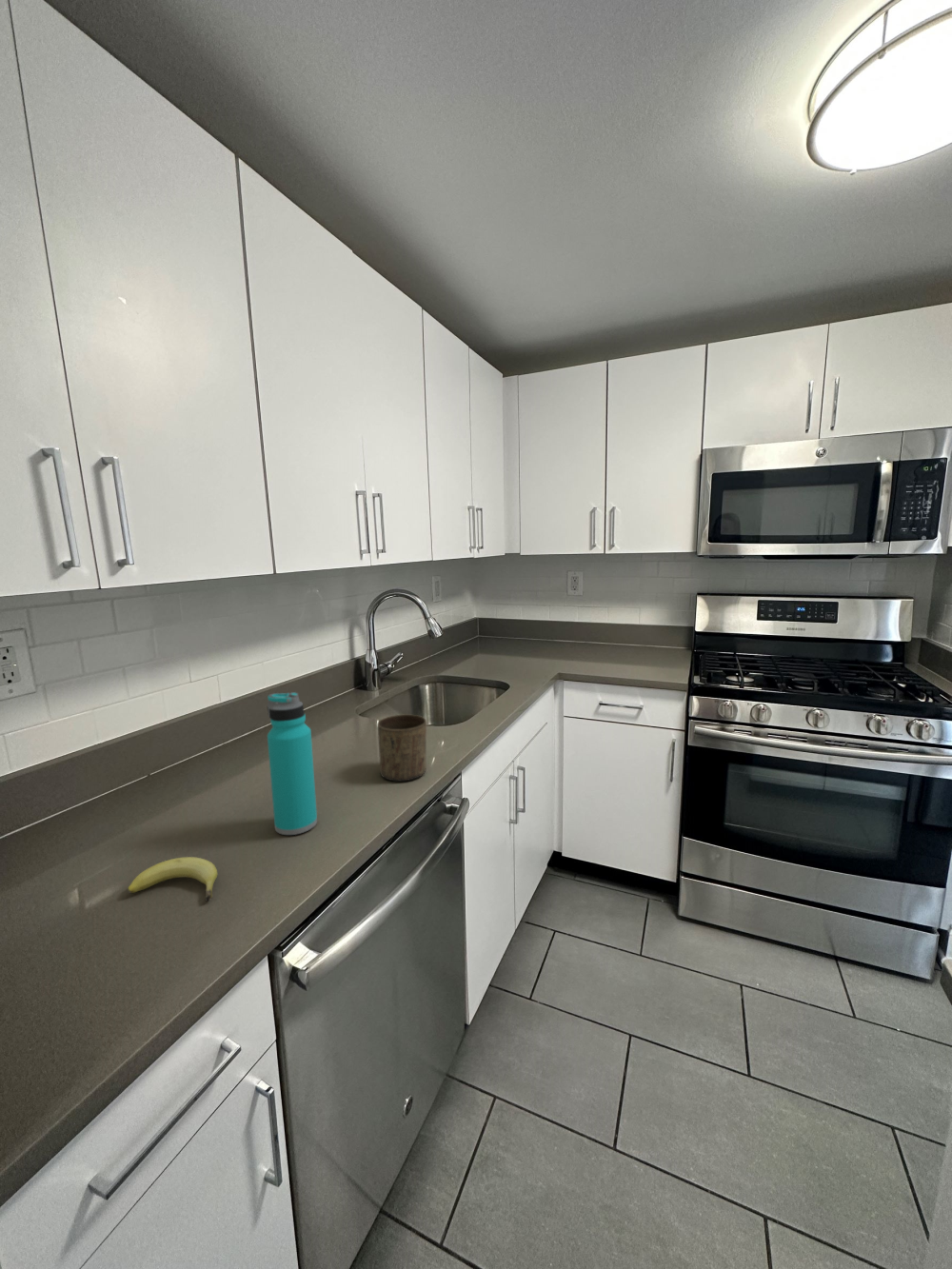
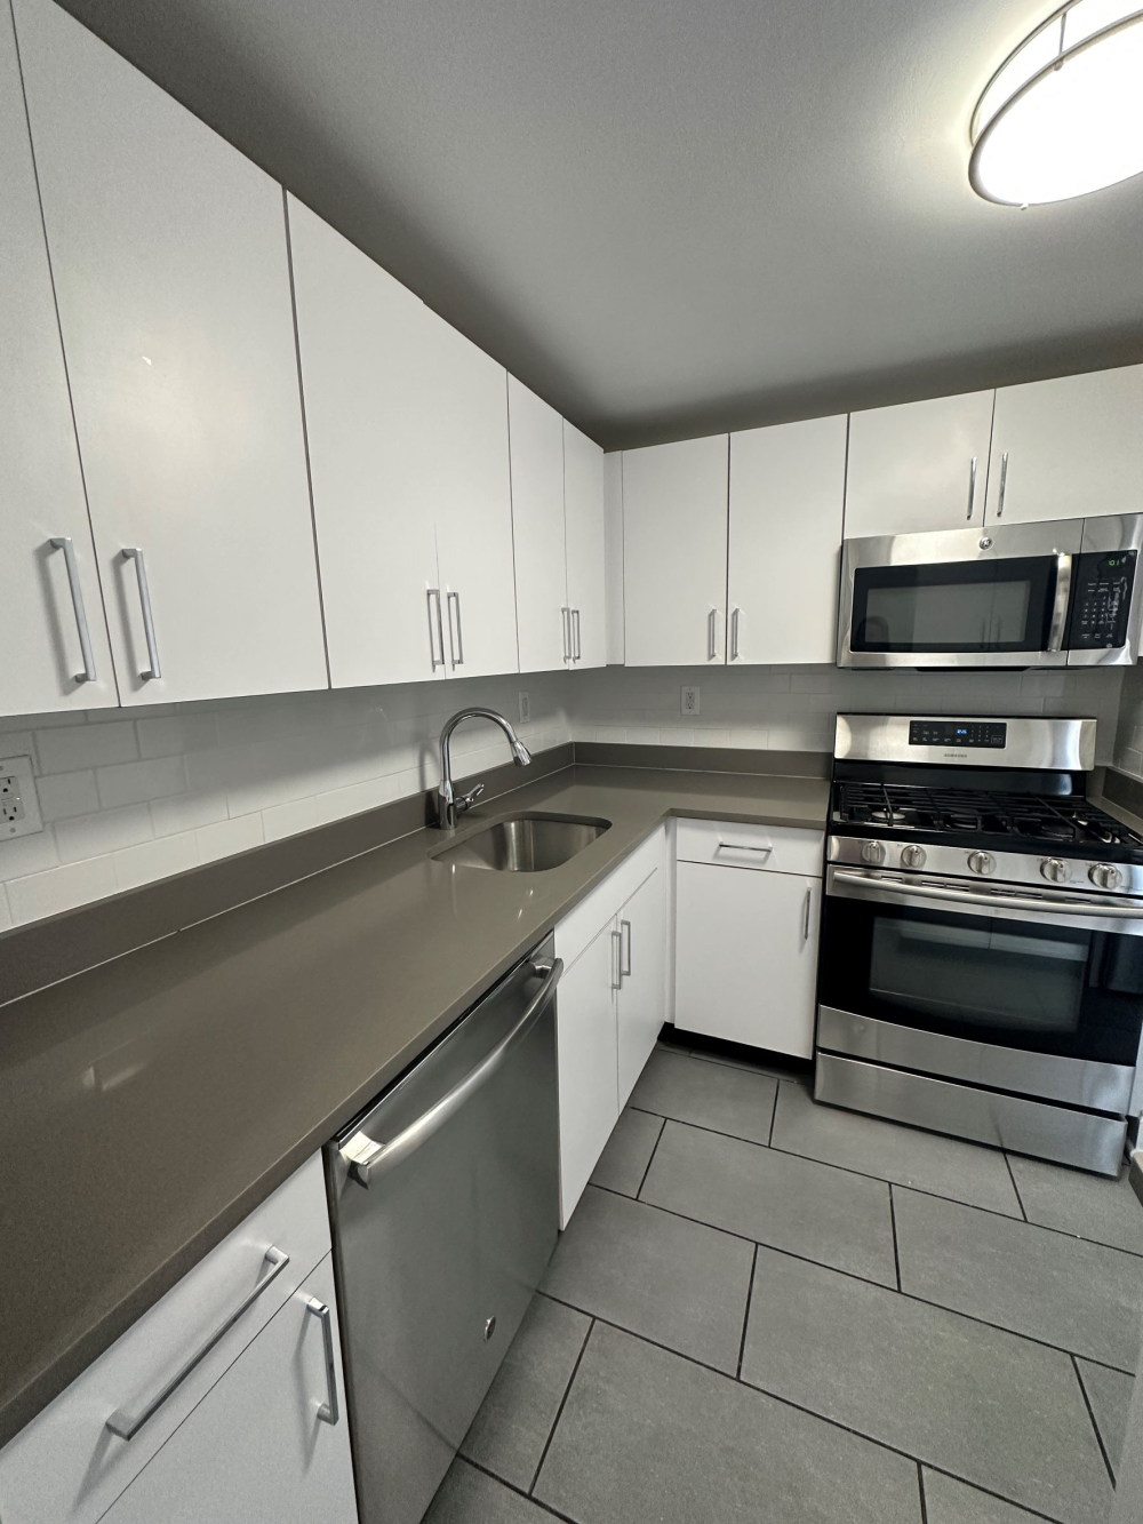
- water bottle [267,691,318,836]
- fruit [127,856,218,902]
- cup [376,714,427,782]
